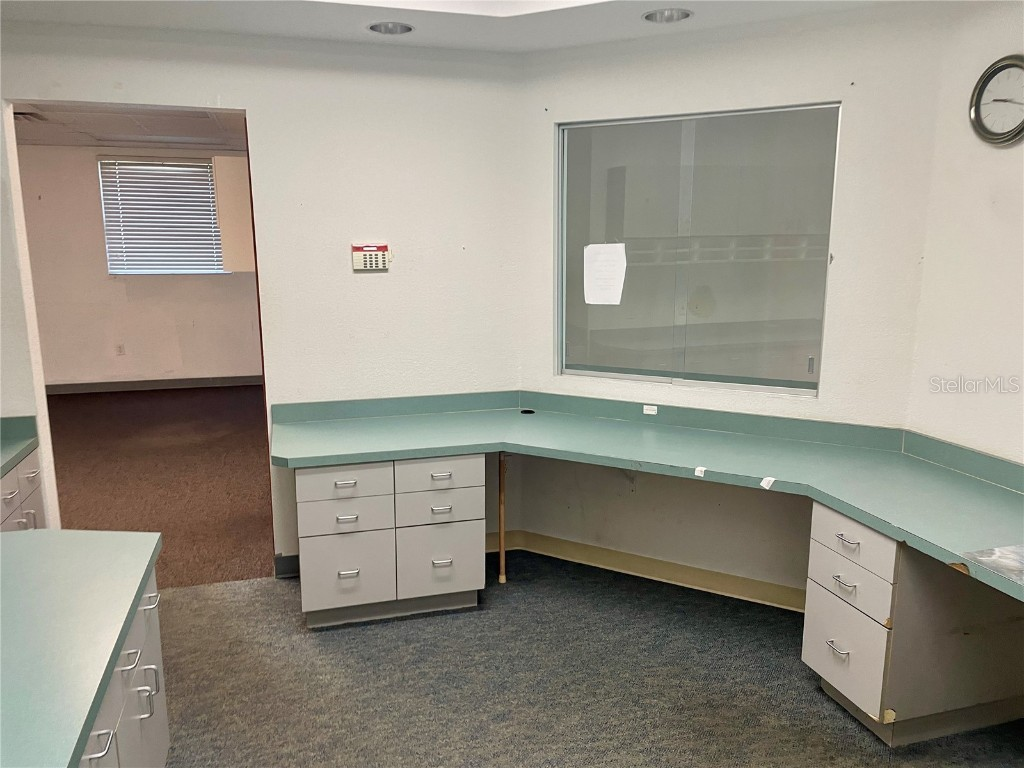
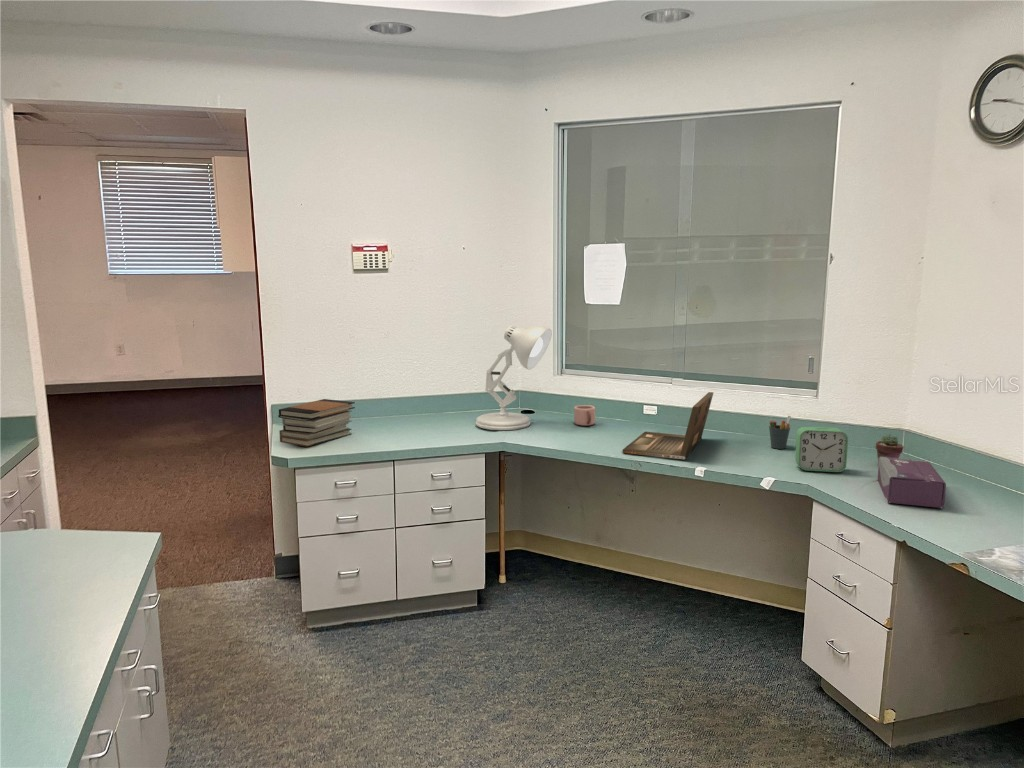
+ pen holder [768,415,792,450]
+ tissue box [877,457,947,509]
+ alarm clock [794,426,849,473]
+ book stack [277,398,356,448]
+ potted succulent [875,433,905,467]
+ mug [573,404,596,427]
+ desk lamp [475,325,553,431]
+ laptop [621,391,714,460]
